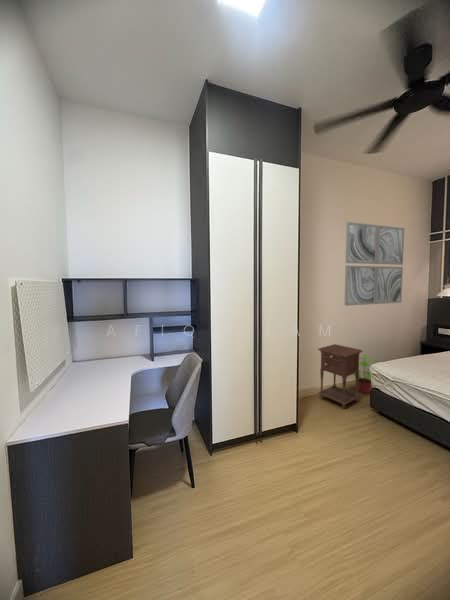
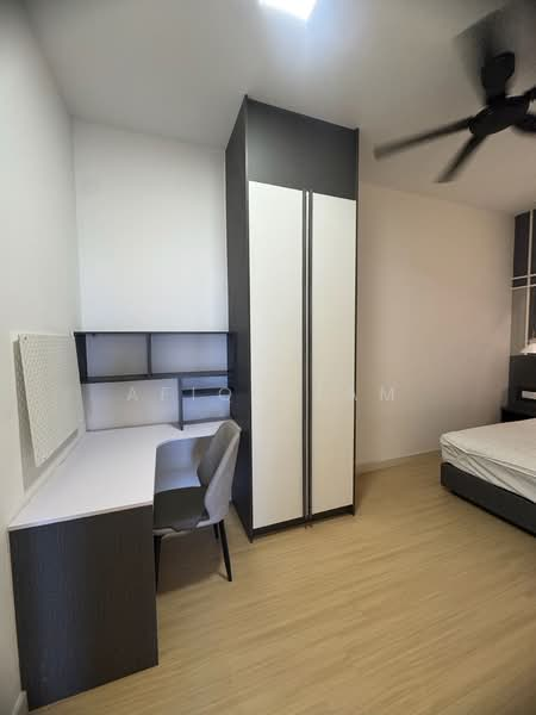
- potted plant [352,353,377,394]
- nightstand [317,343,363,410]
- wall art [344,221,405,307]
